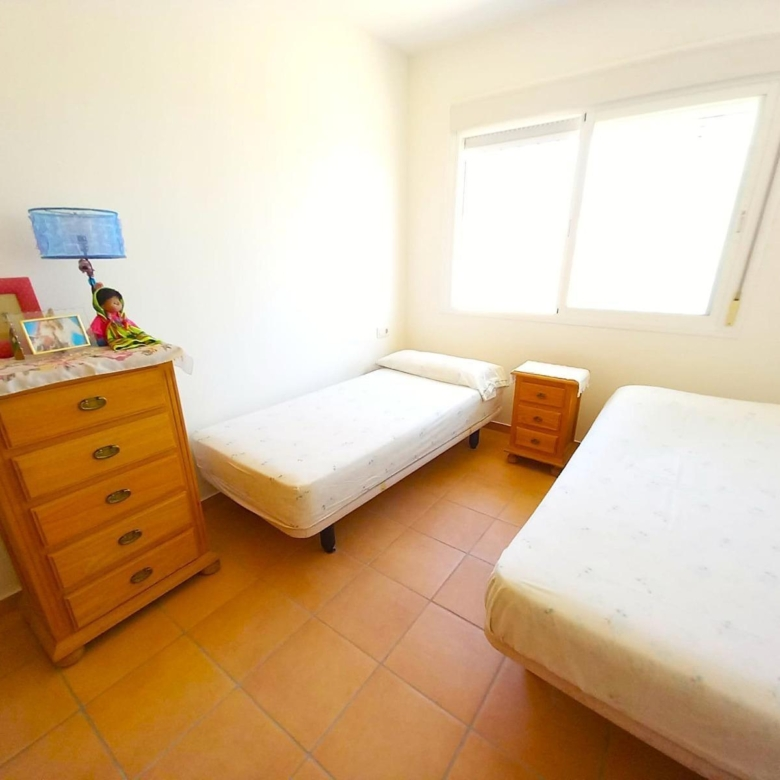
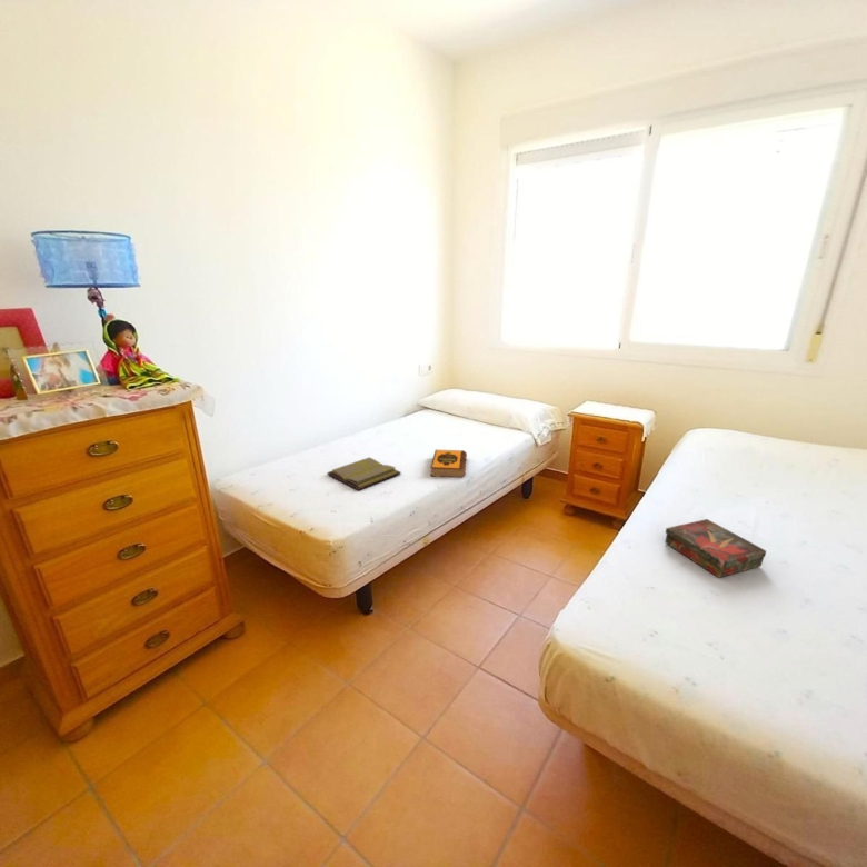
+ book [664,518,767,579]
+ hardback book [429,449,468,479]
+ diary [326,457,402,491]
